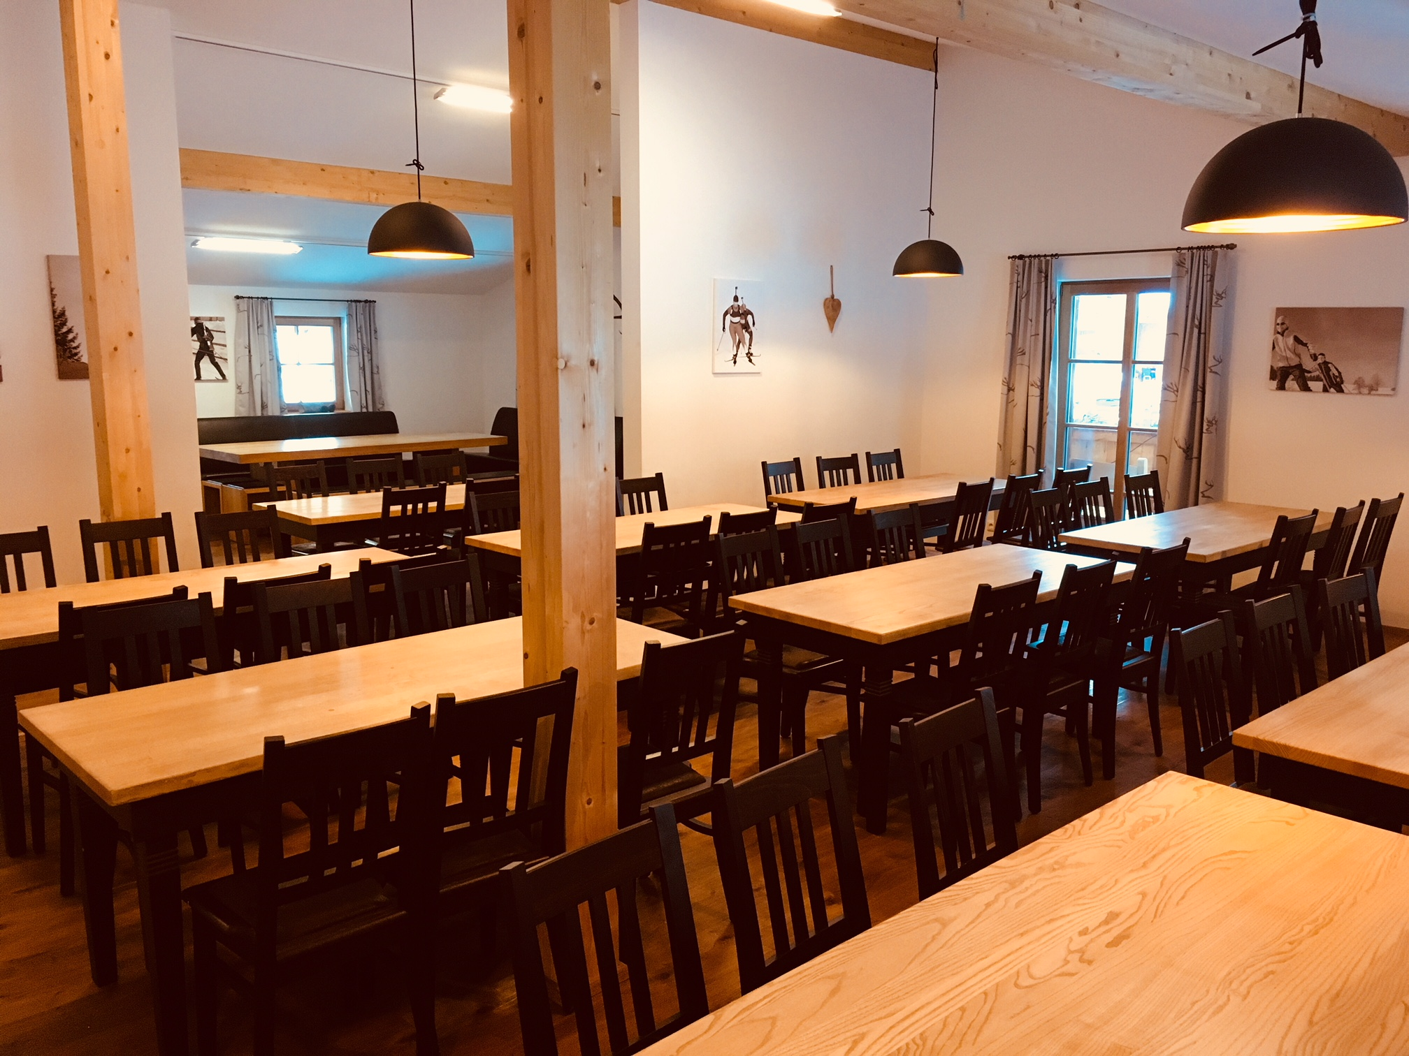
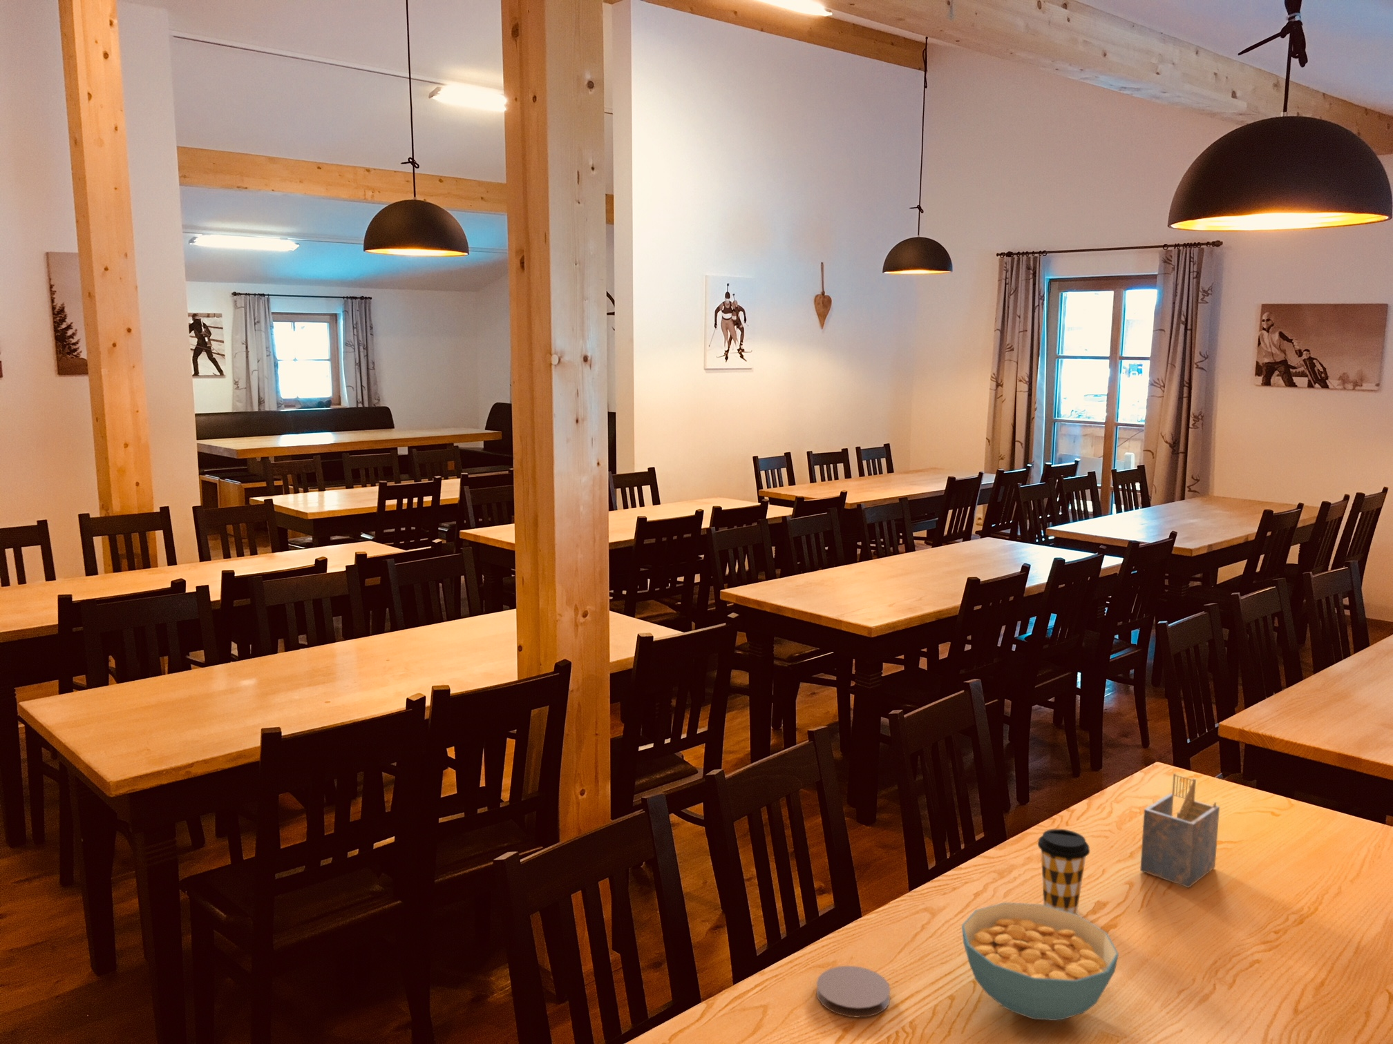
+ coffee cup [1038,829,1090,915]
+ cereal bowl [961,901,1120,1021]
+ coaster [816,965,891,1019]
+ napkin holder [1140,773,1221,888]
